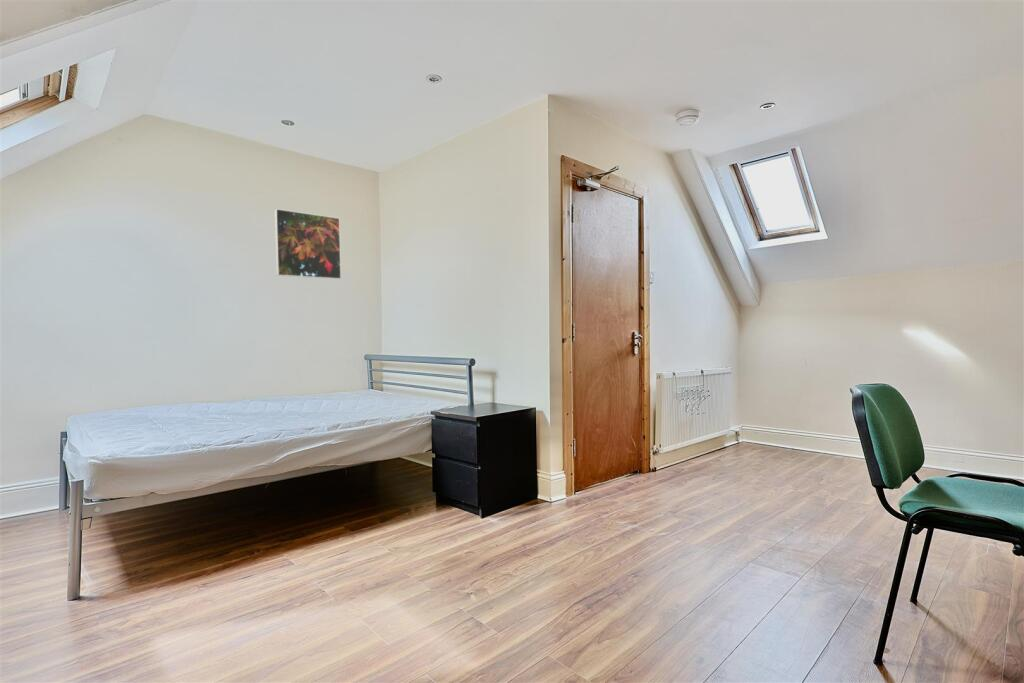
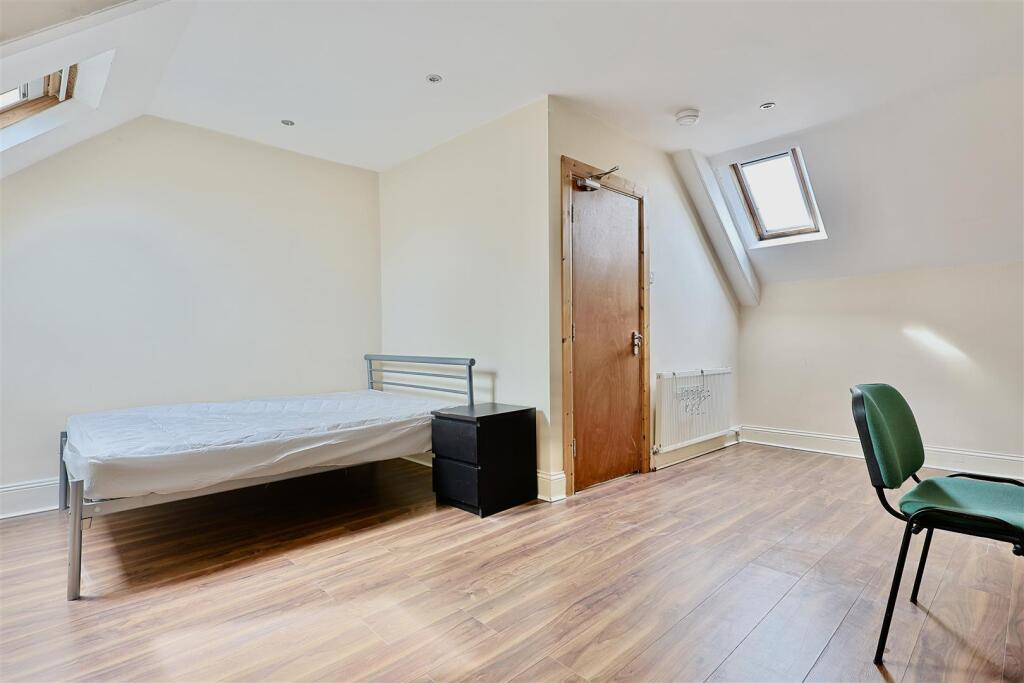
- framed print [274,208,342,280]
